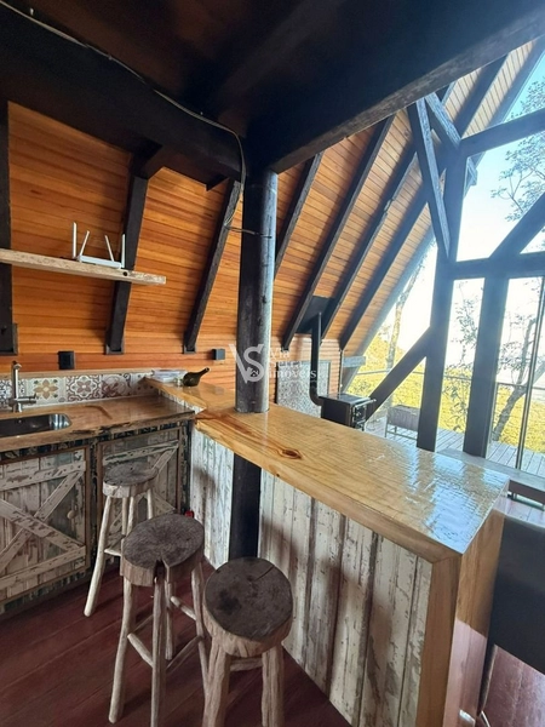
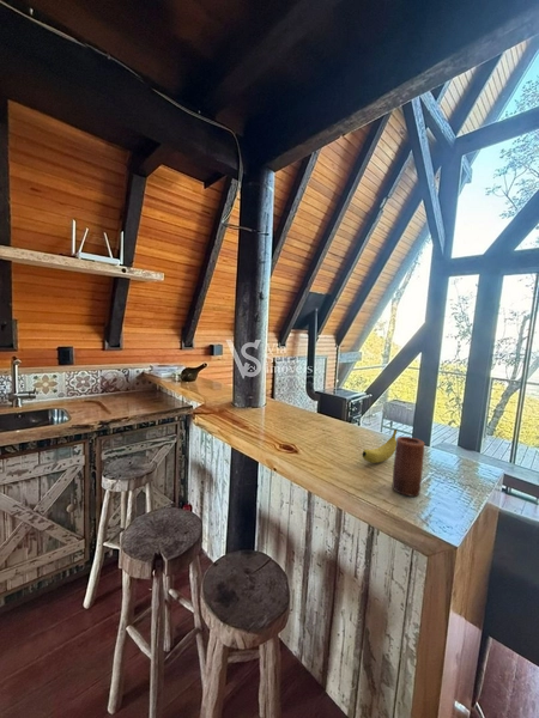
+ fruit [361,428,398,464]
+ candle [392,436,425,498]
